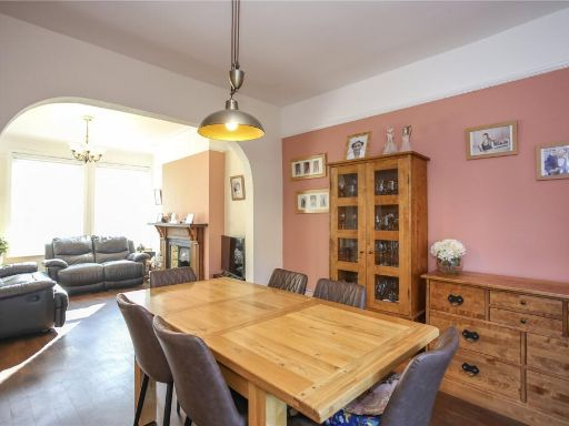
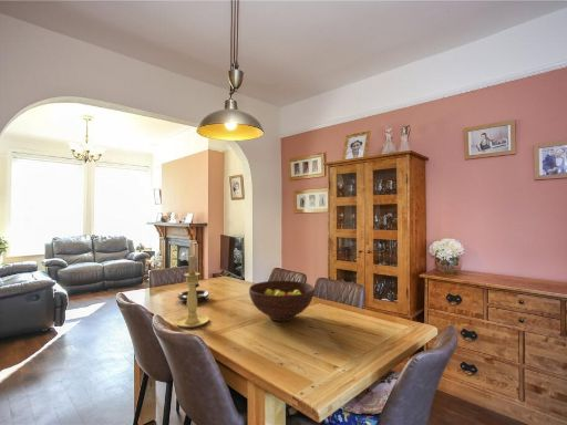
+ candle holder [176,257,210,302]
+ fruit bowl [248,279,316,322]
+ candle holder [174,255,210,329]
